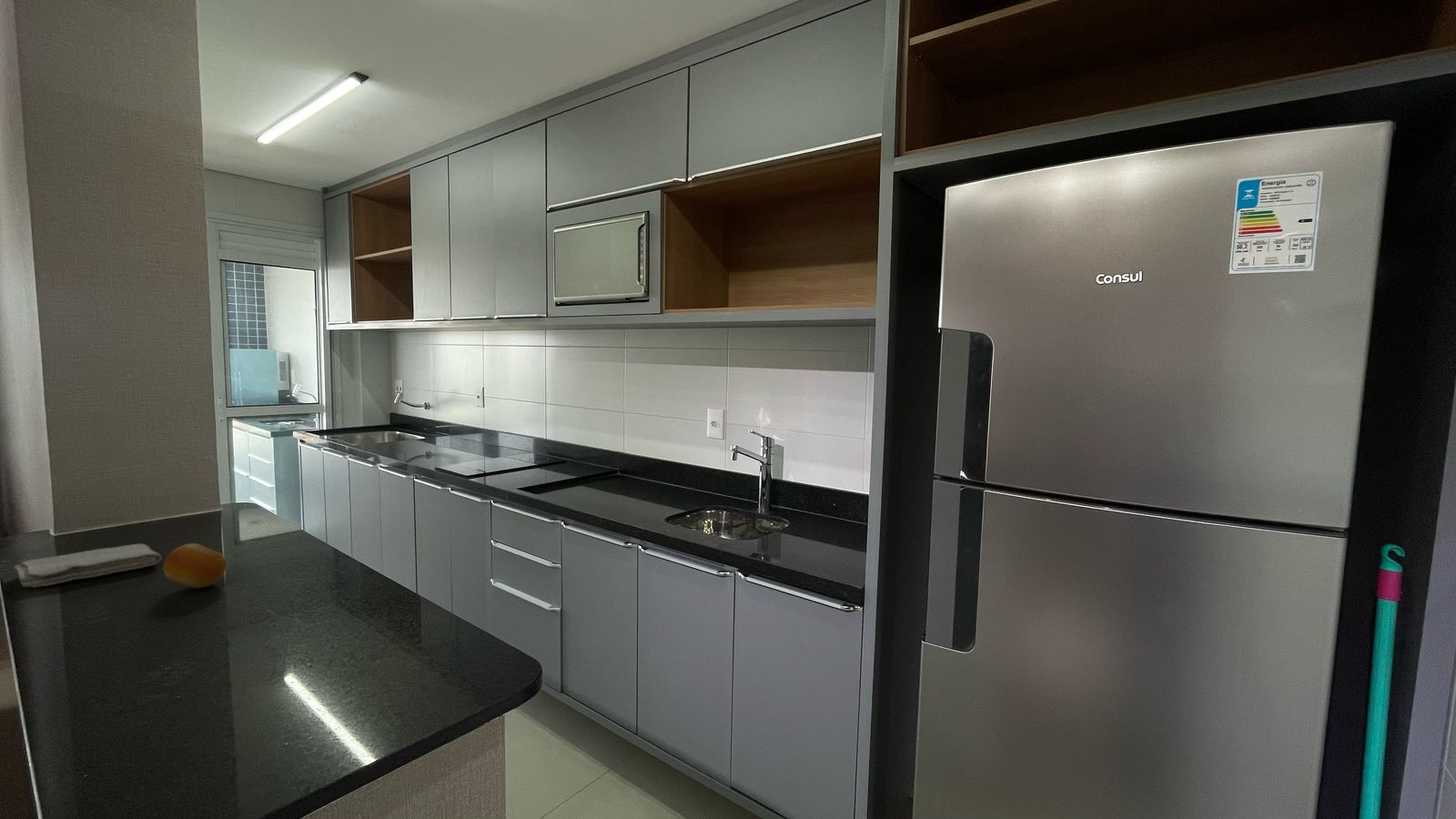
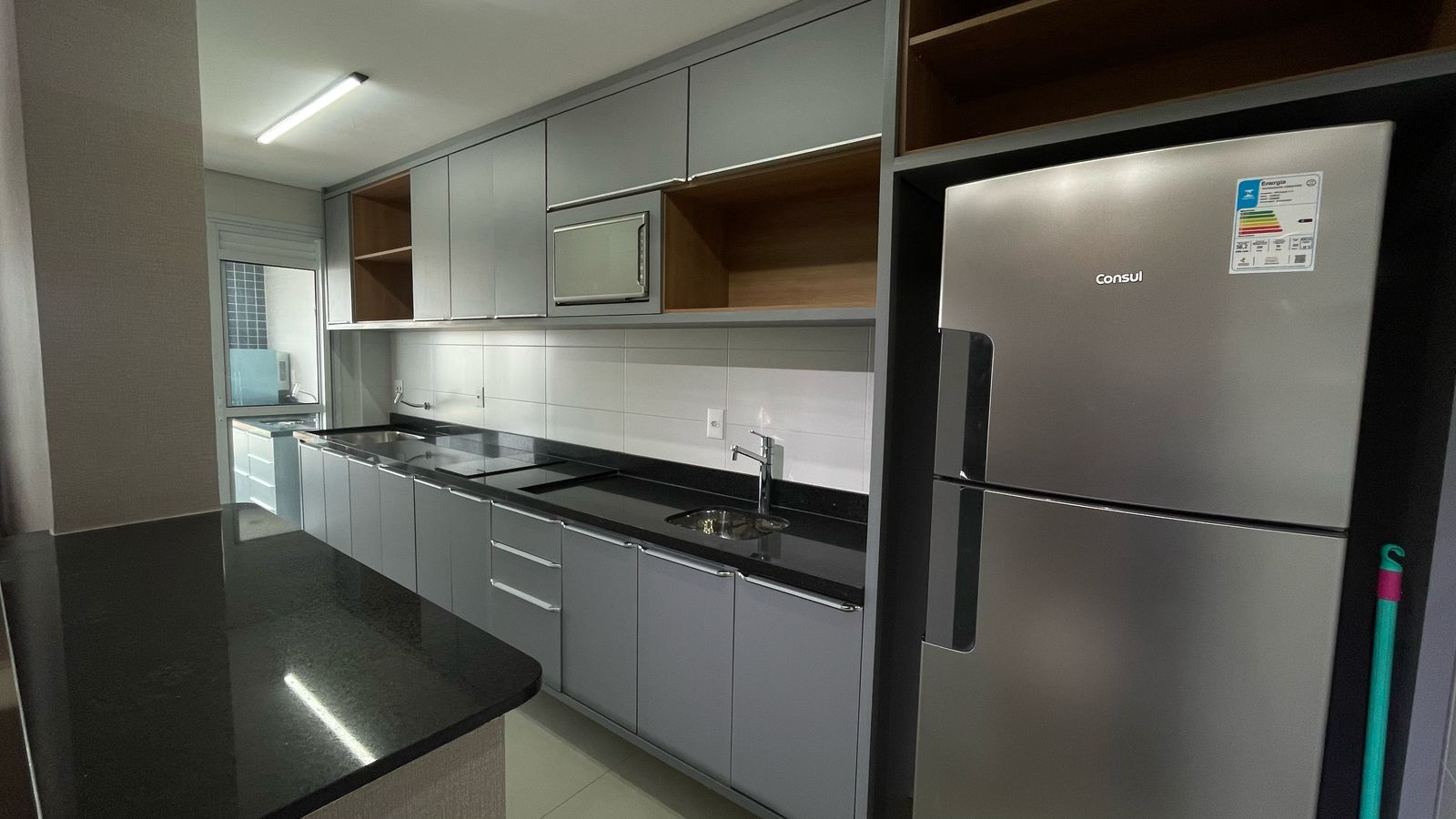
- fruit [162,542,227,589]
- washcloth [13,543,163,588]
